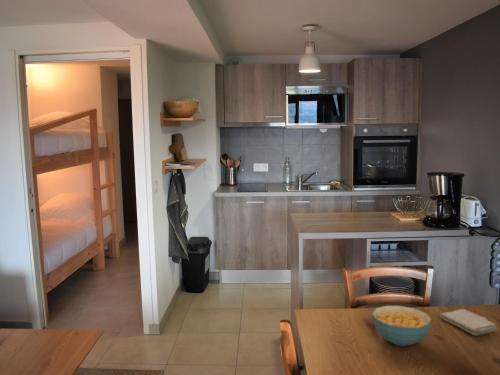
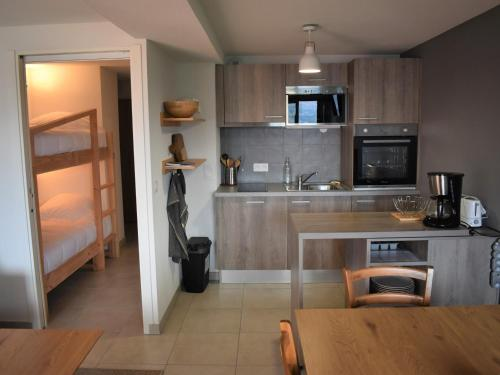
- cereal bowl [371,305,433,347]
- washcloth [438,308,499,336]
